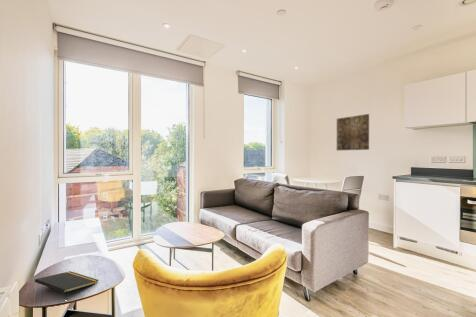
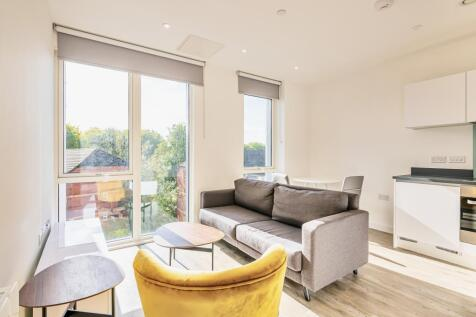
- wall art [336,113,370,151]
- notepad [34,270,99,299]
